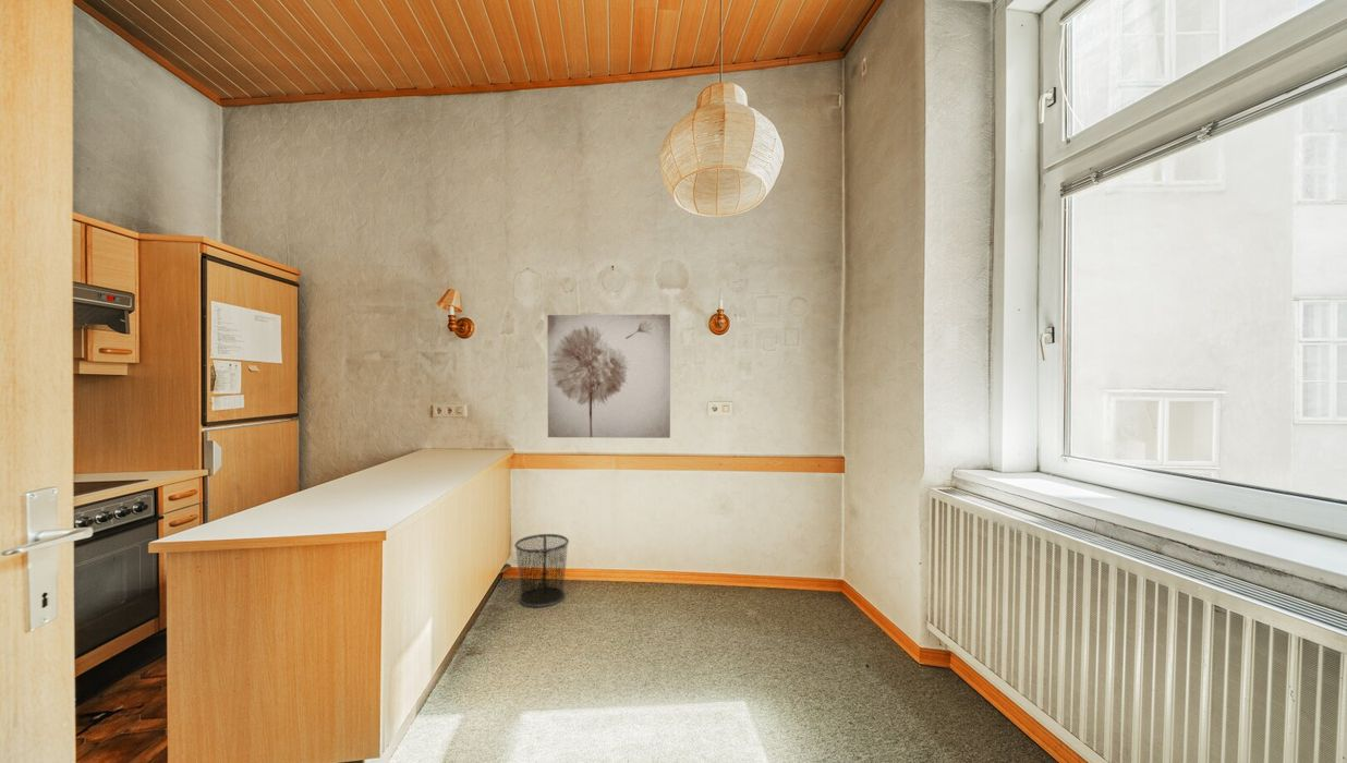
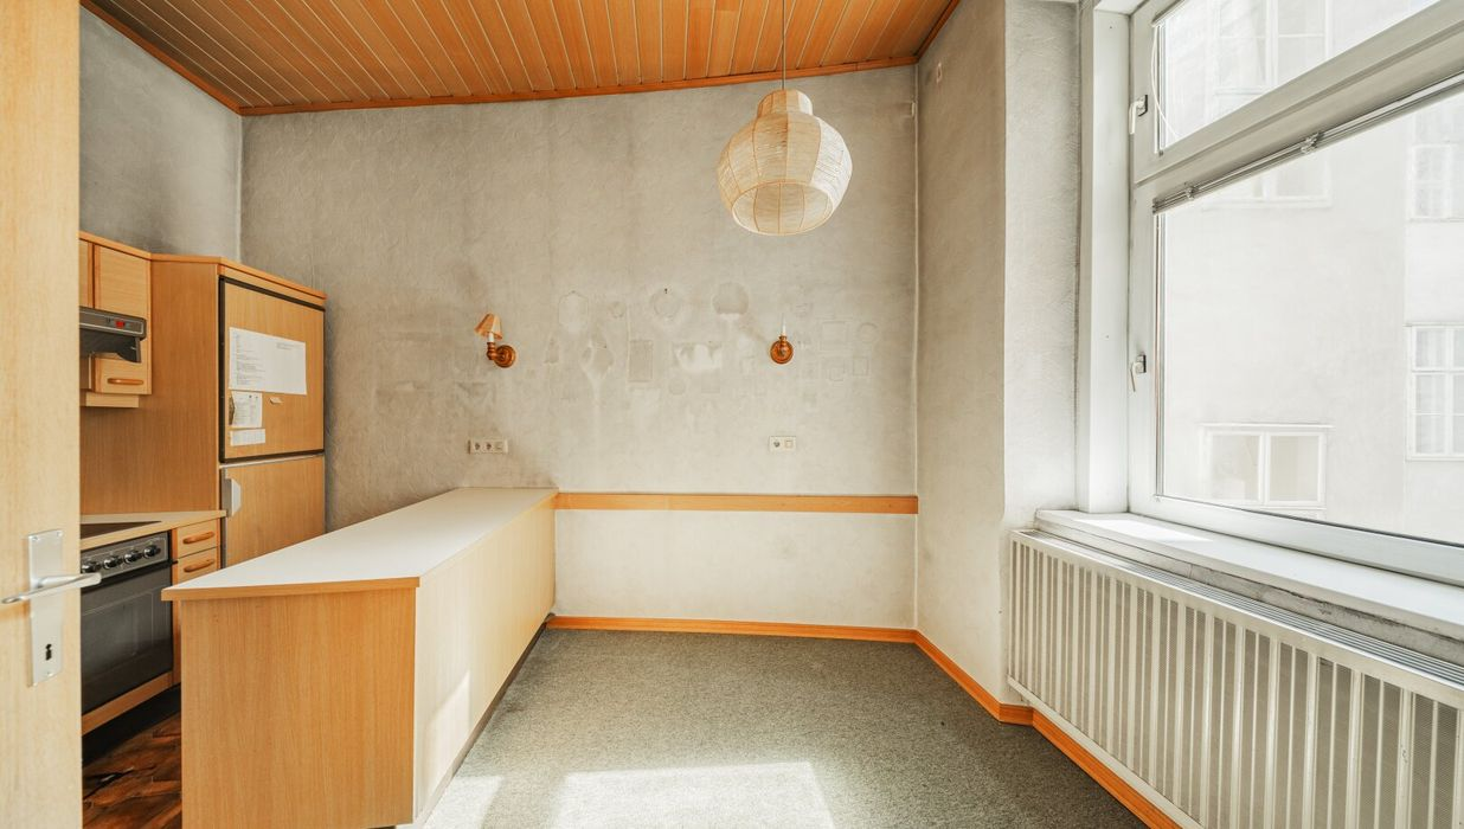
- waste bin [513,533,570,608]
- wall art [547,314,671,439]
